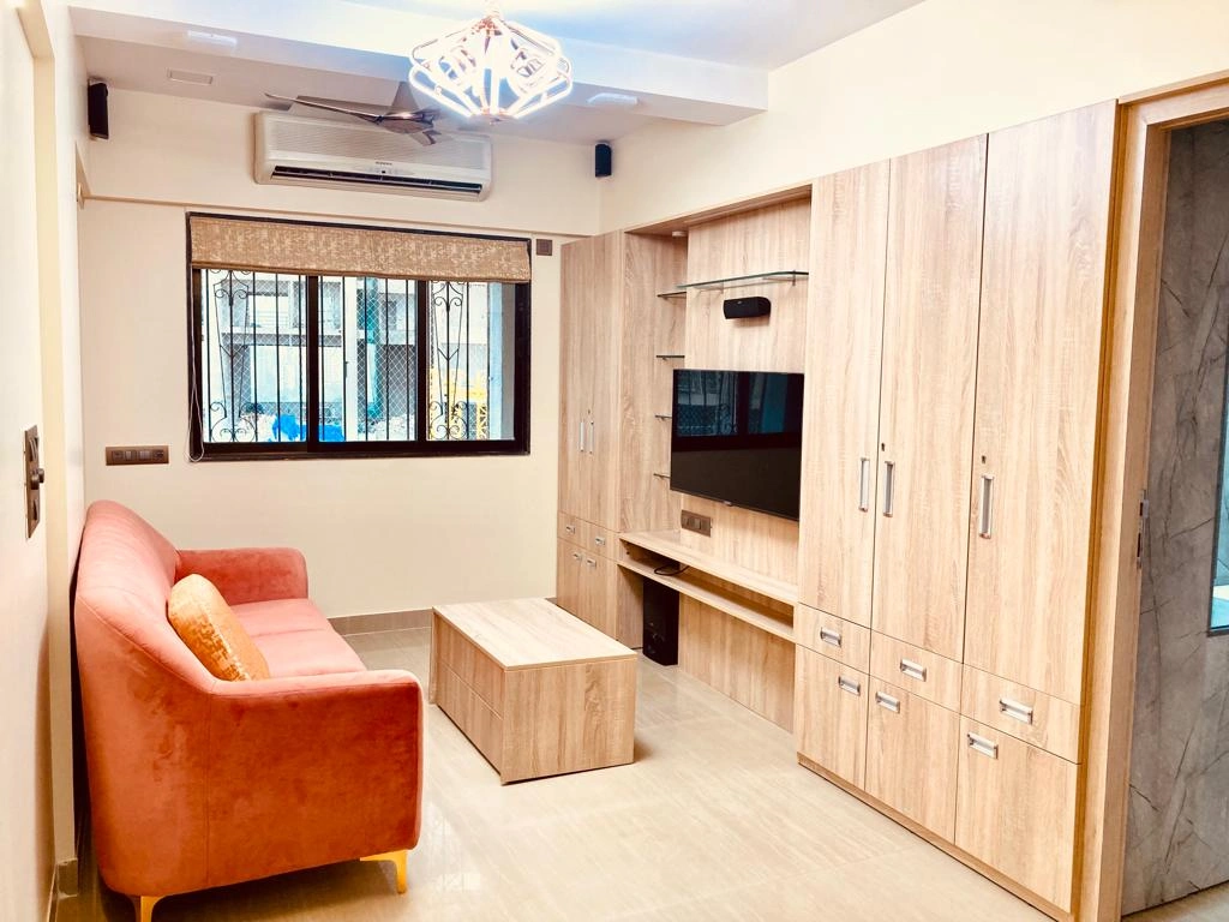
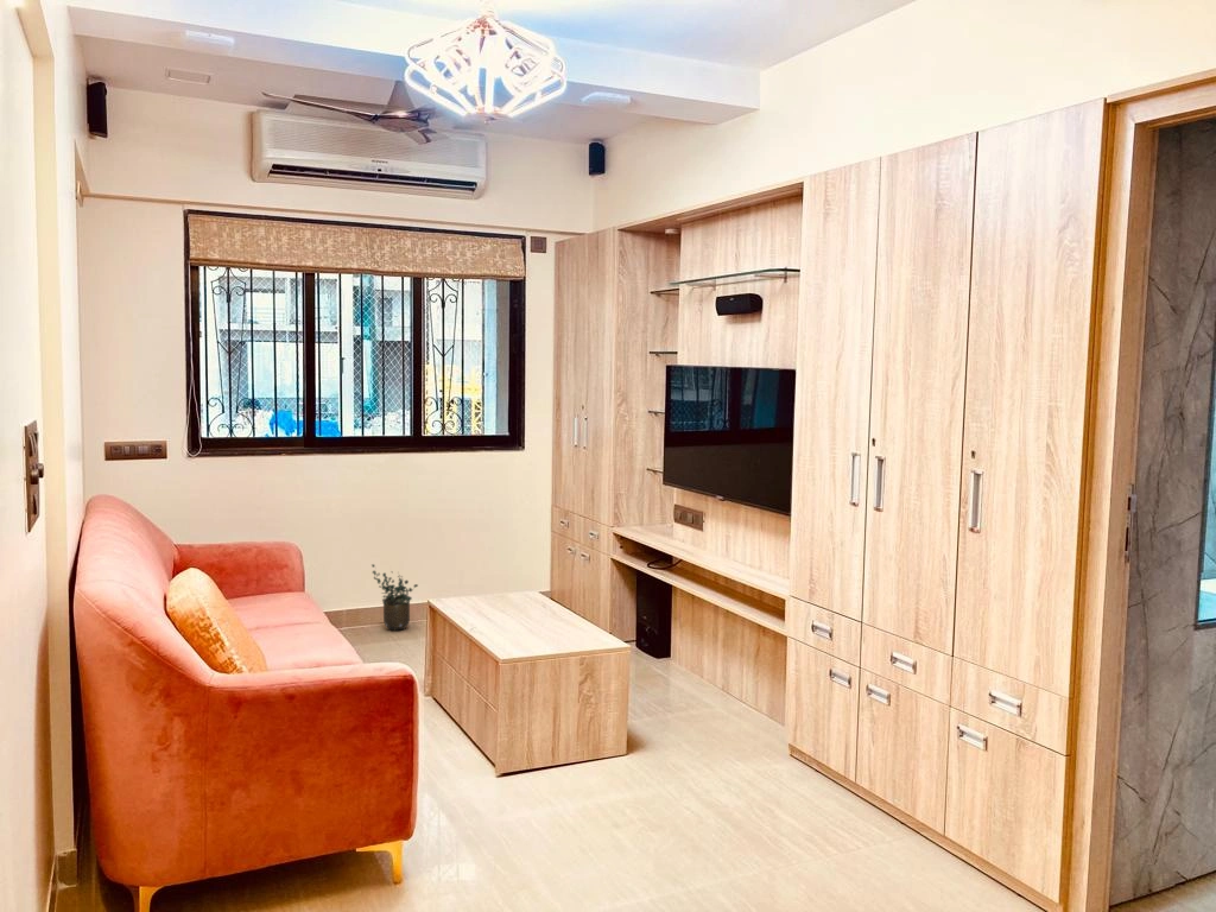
+ potted plant [370,563,419,631]
